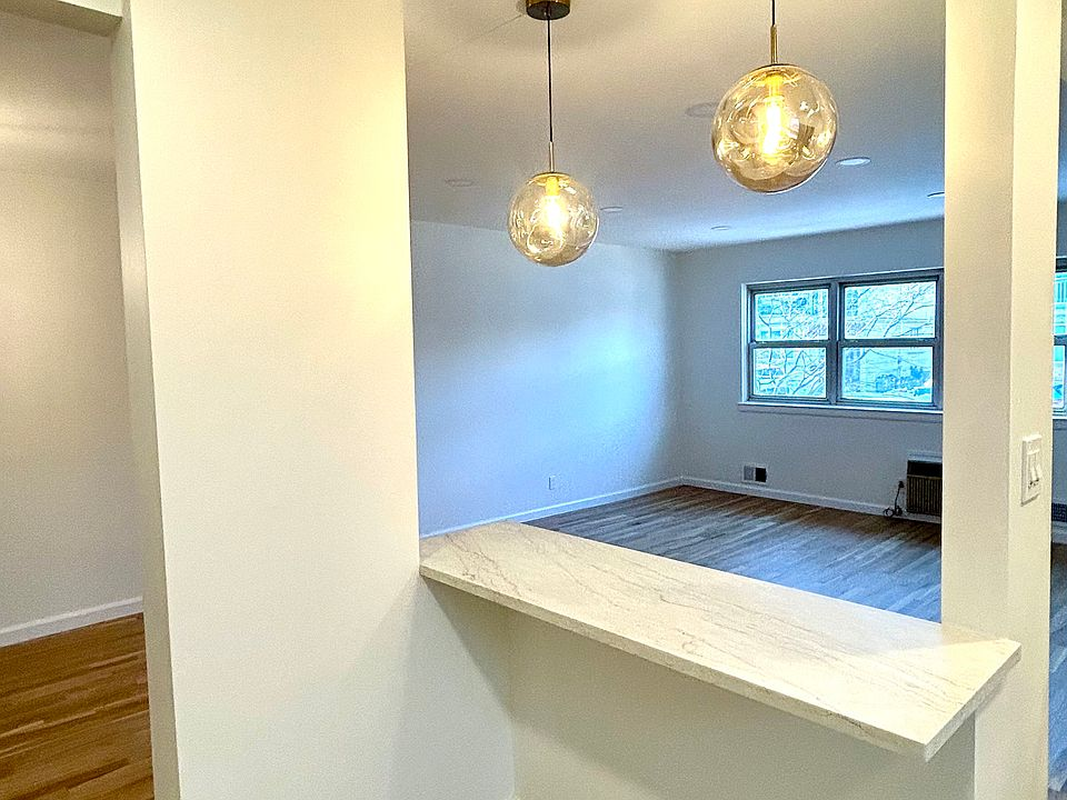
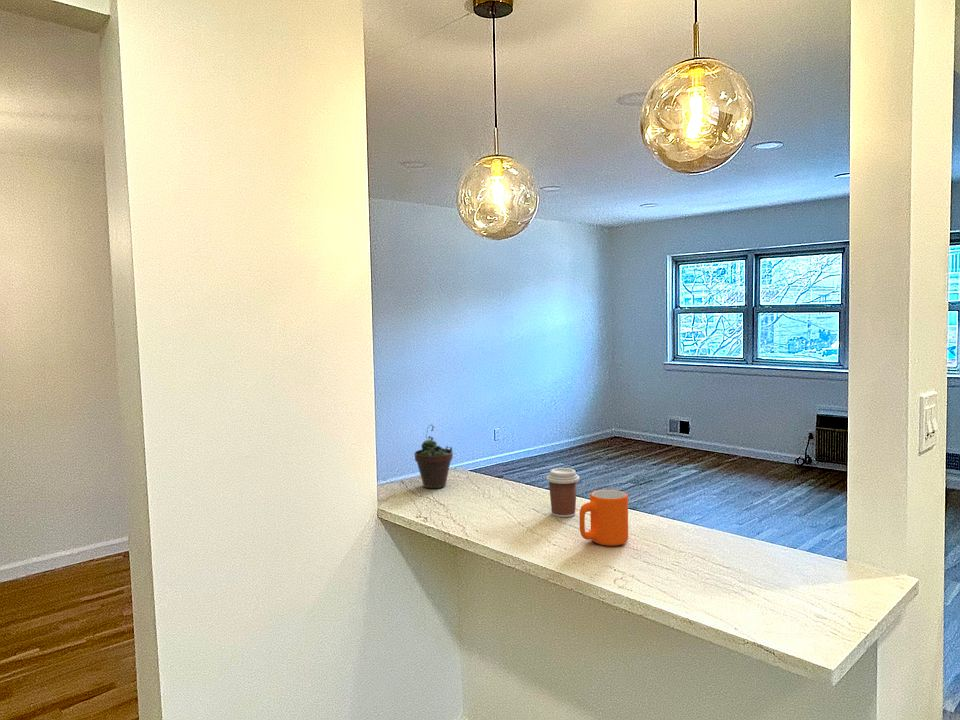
+ mug [579,489,629,547]
+ succulent plant [413,424,454,489]
+ coffee cup [545,467,580,518]
